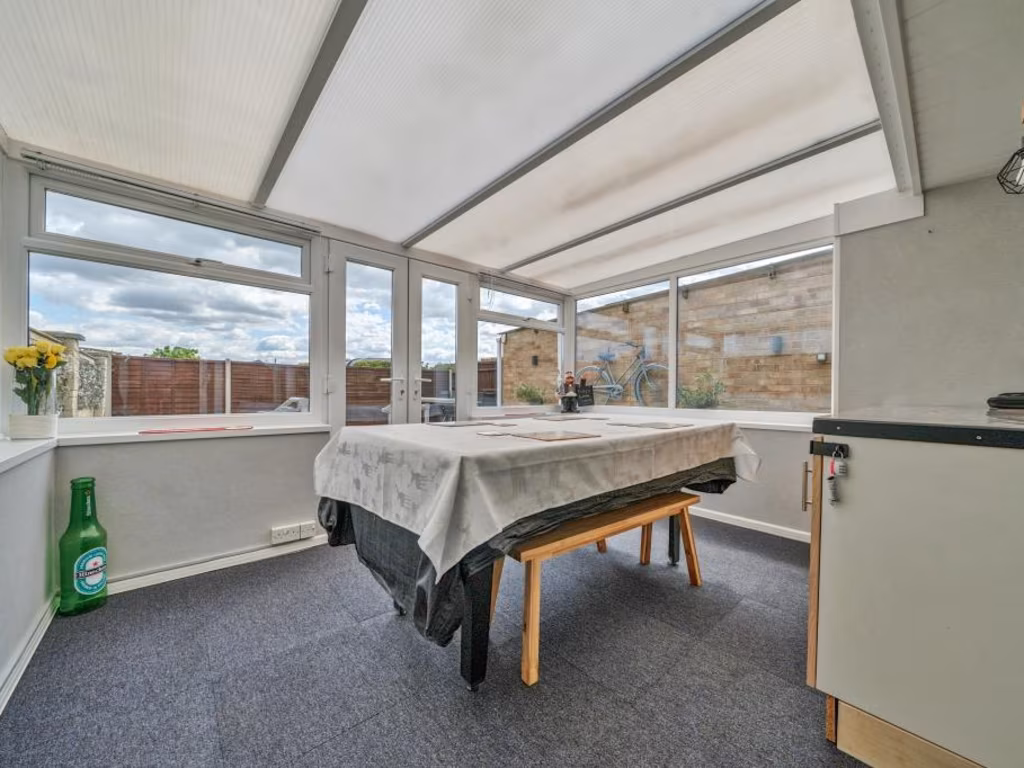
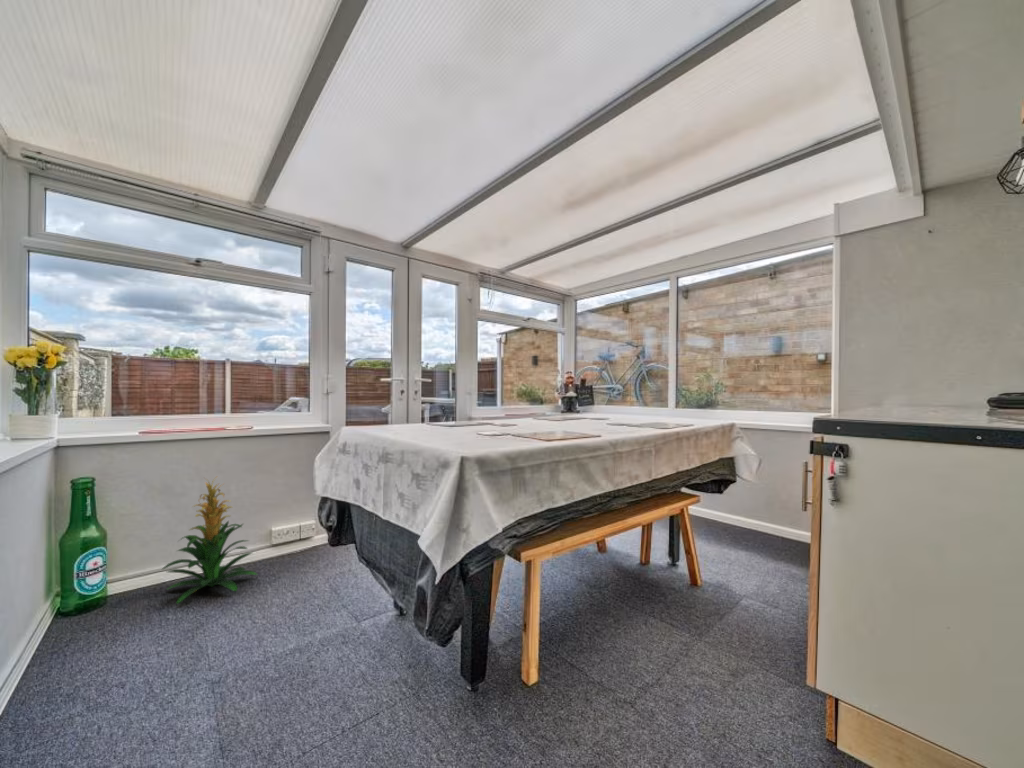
+ indoor plant [161,477,259,605]
